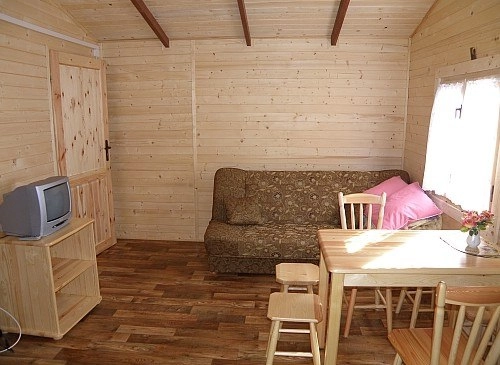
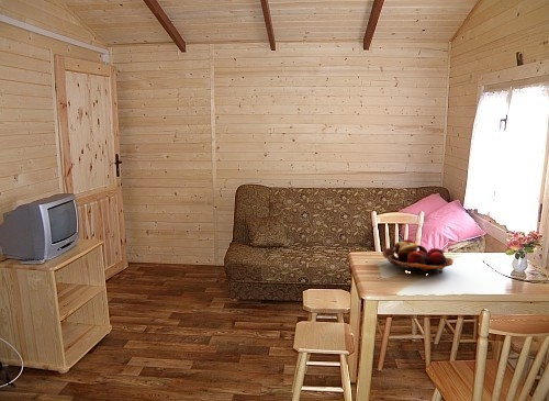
+ fruit basket [382,238,455,276]
